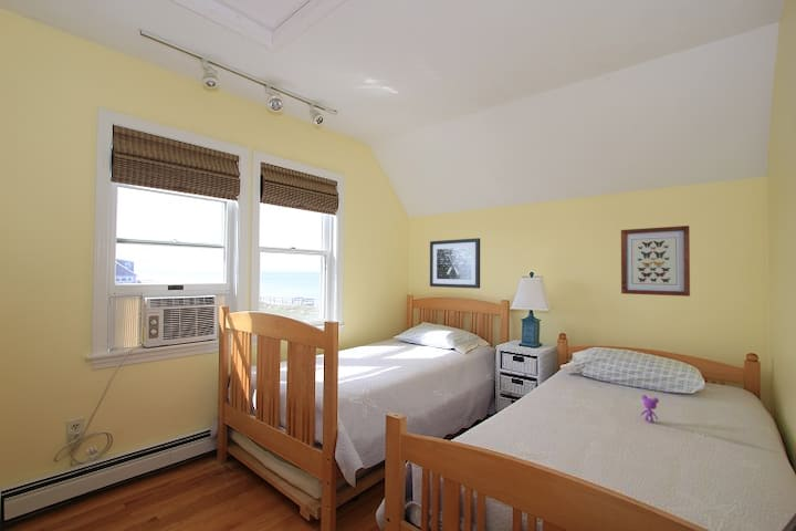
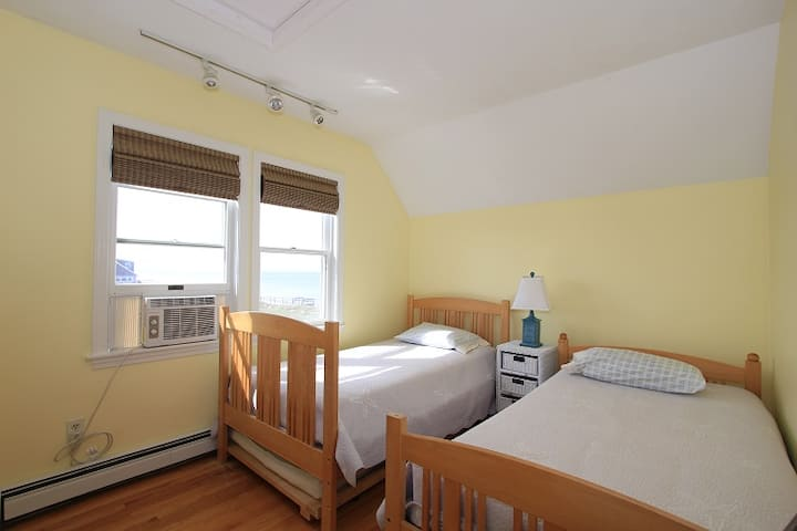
- wall art [429,237,481,290]
- stuffed bear [640,394,660,424]
- wall art [620,225,691,298]
